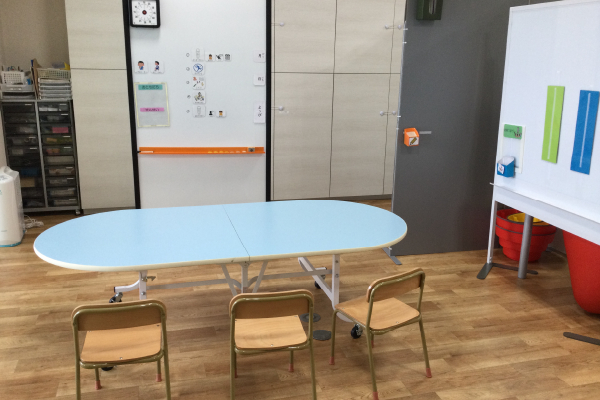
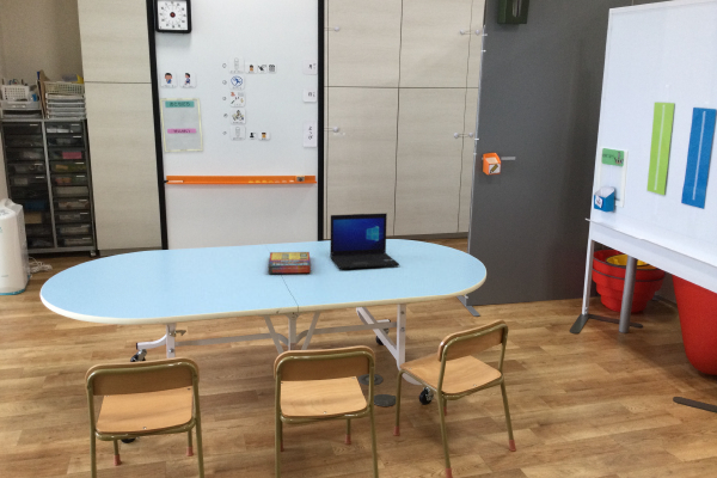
+ game compilation box [268,251,312,275]
+ laptop [329,213,400,270]
